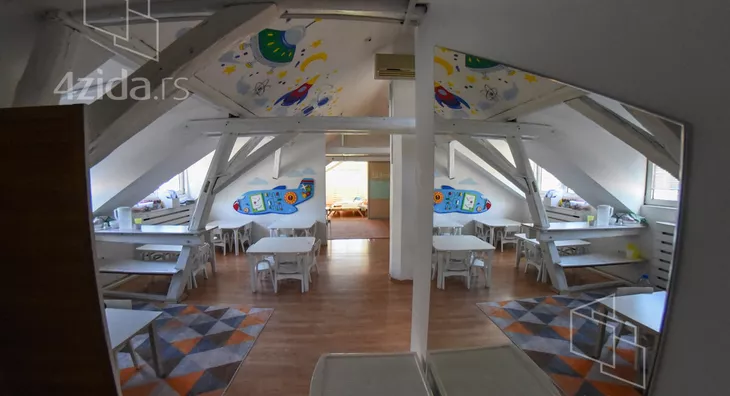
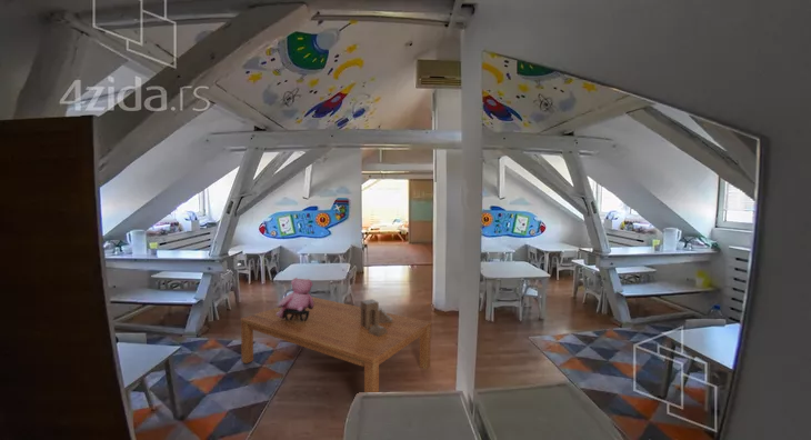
+ coffee table [240,296,432,393]
+ wooden block set [360,298,392,337]
+ stuffed bear [277,277,314,321]
